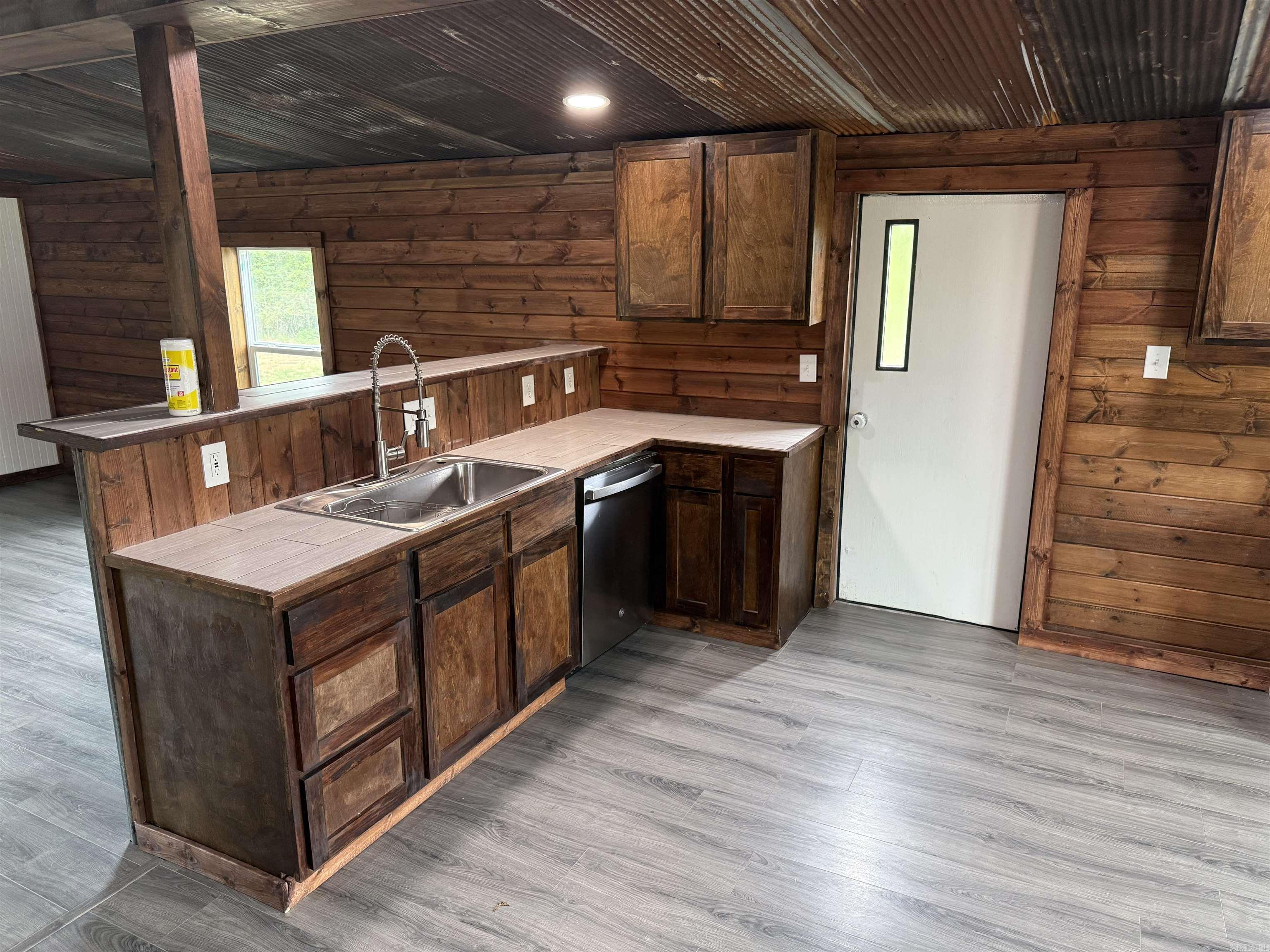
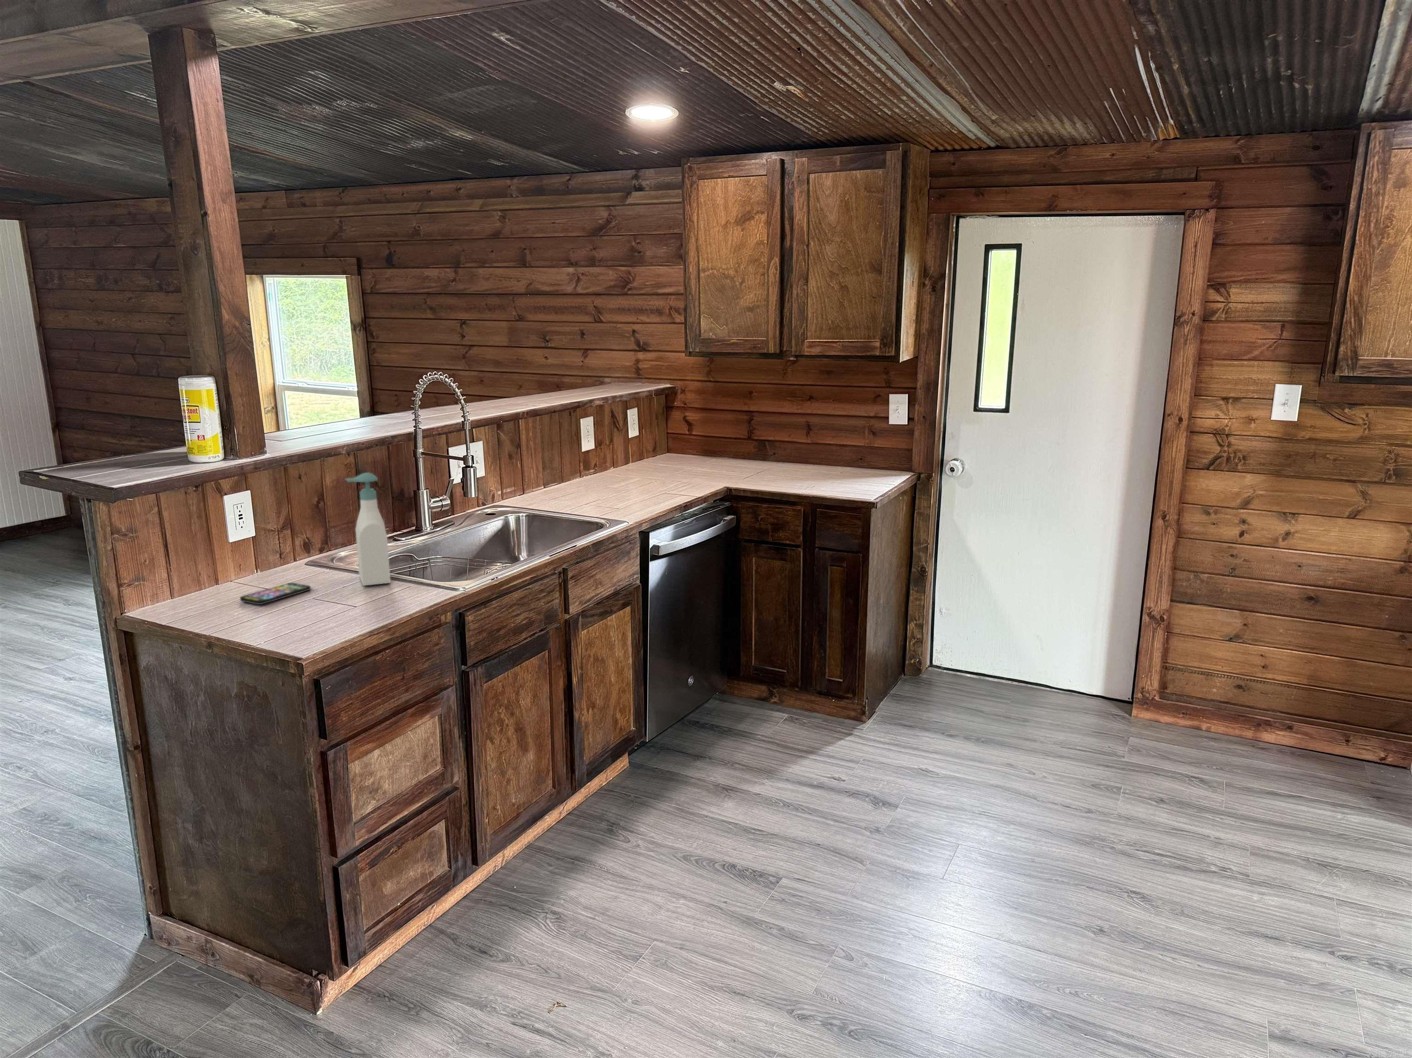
+ smartphone [239,582,311,605]
+ soap bottle [345,472,391,587]
